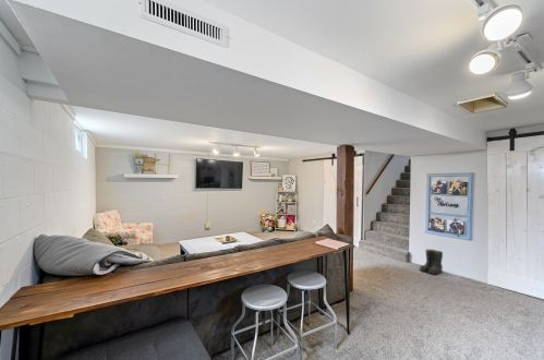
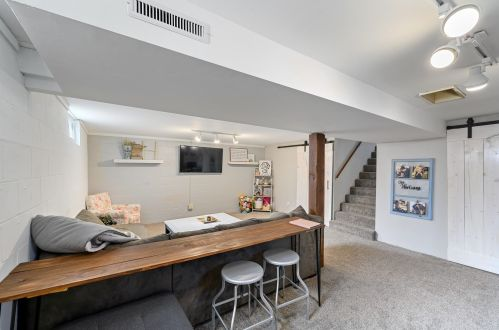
- boots [419,249,444,276]
